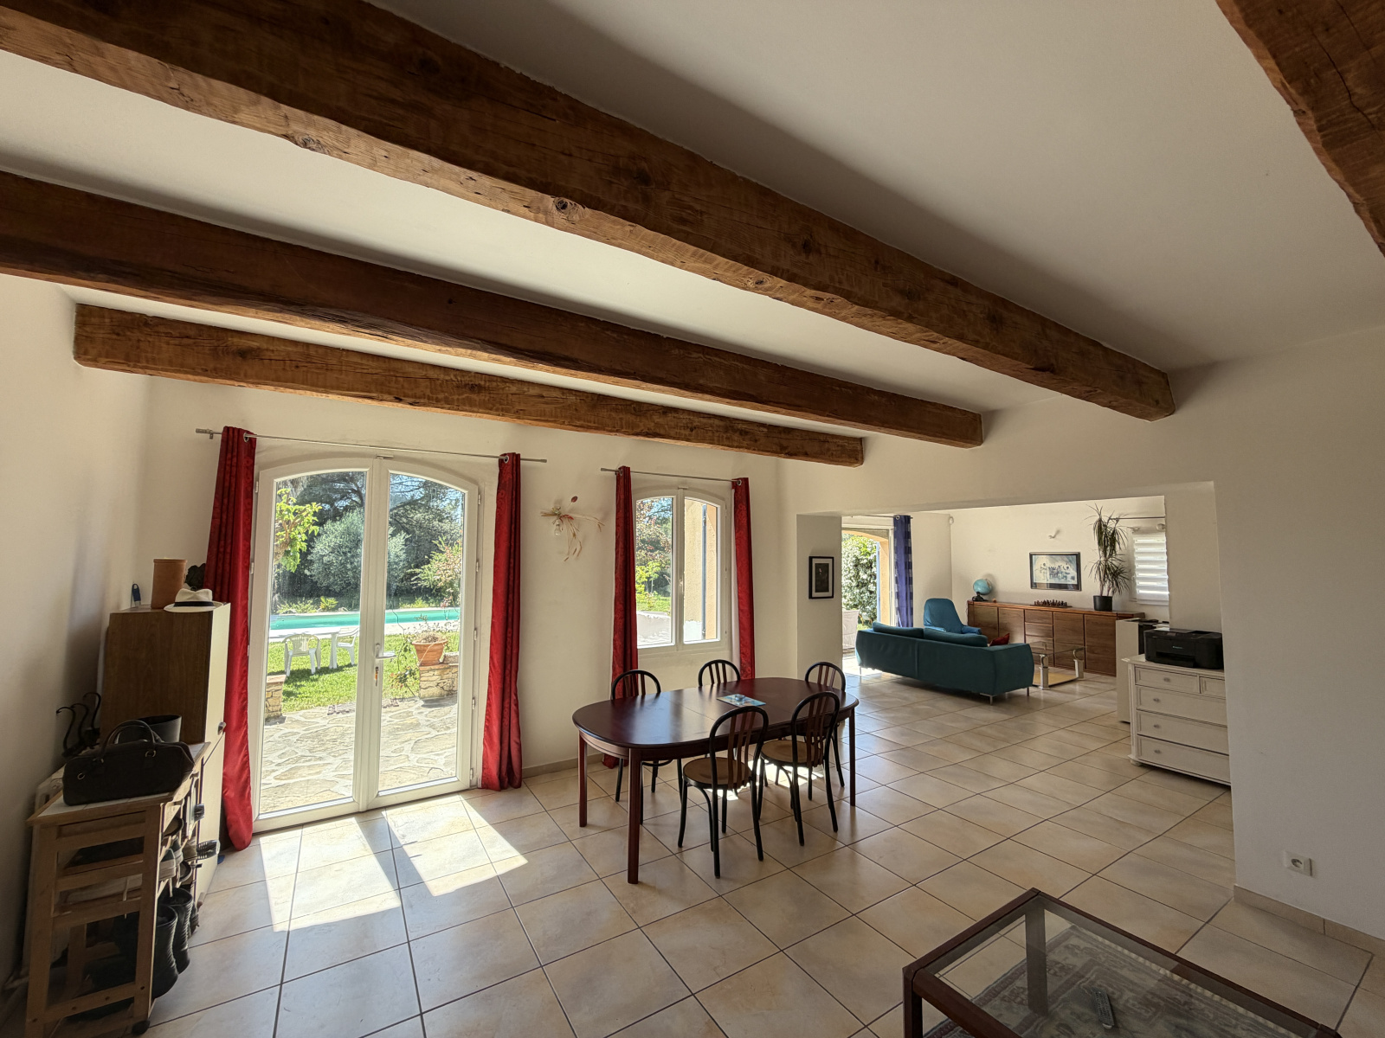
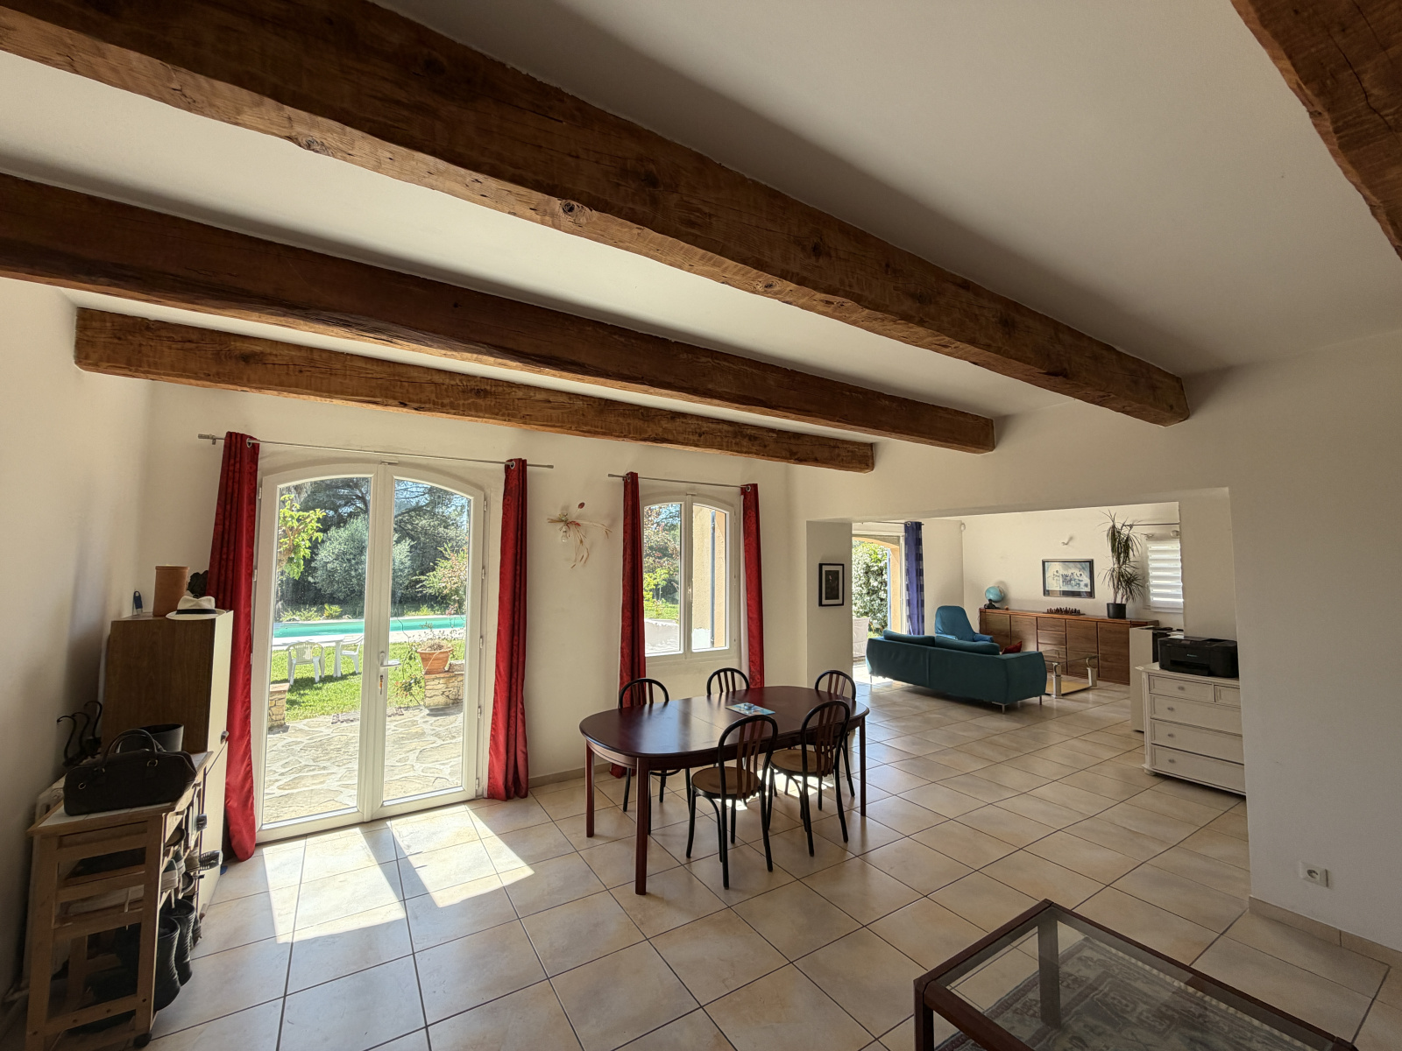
- remote control [1089,986,1115,1029]
